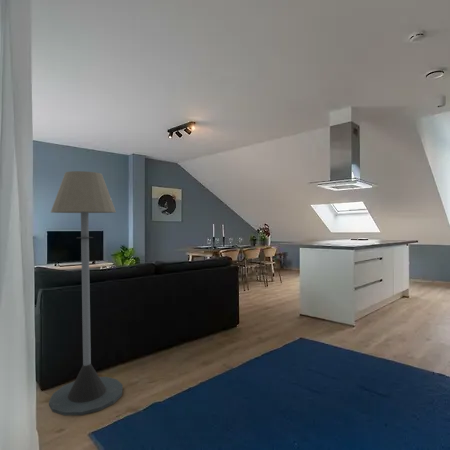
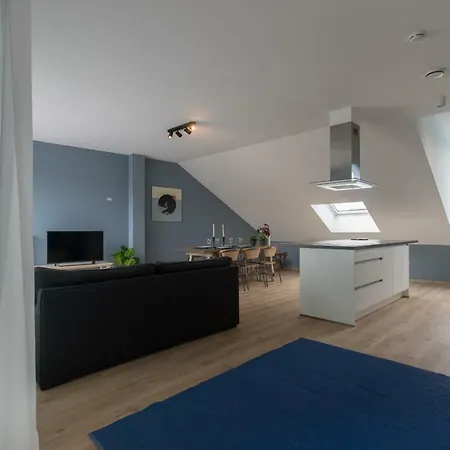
- floor lamp [48,170,124,417]
